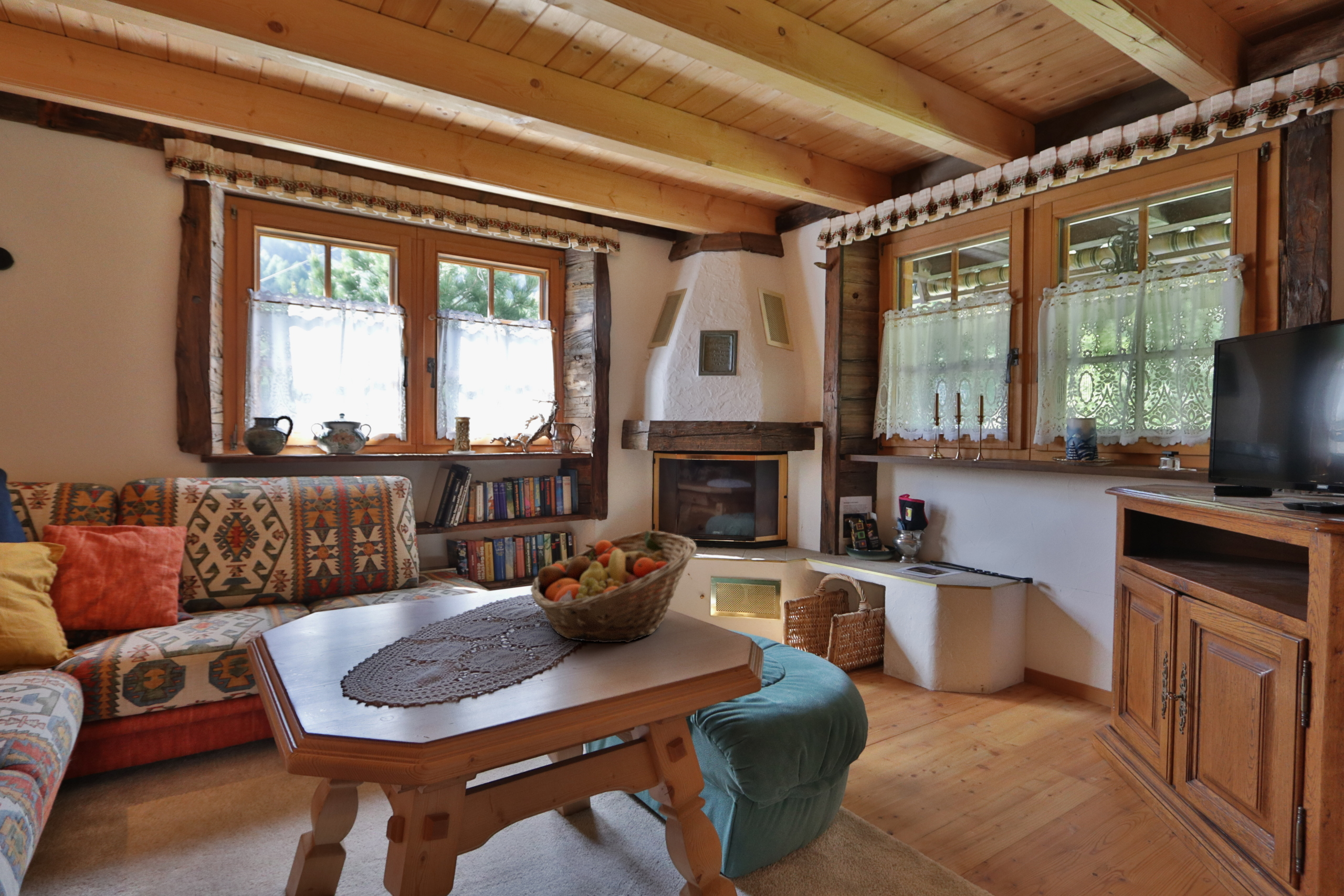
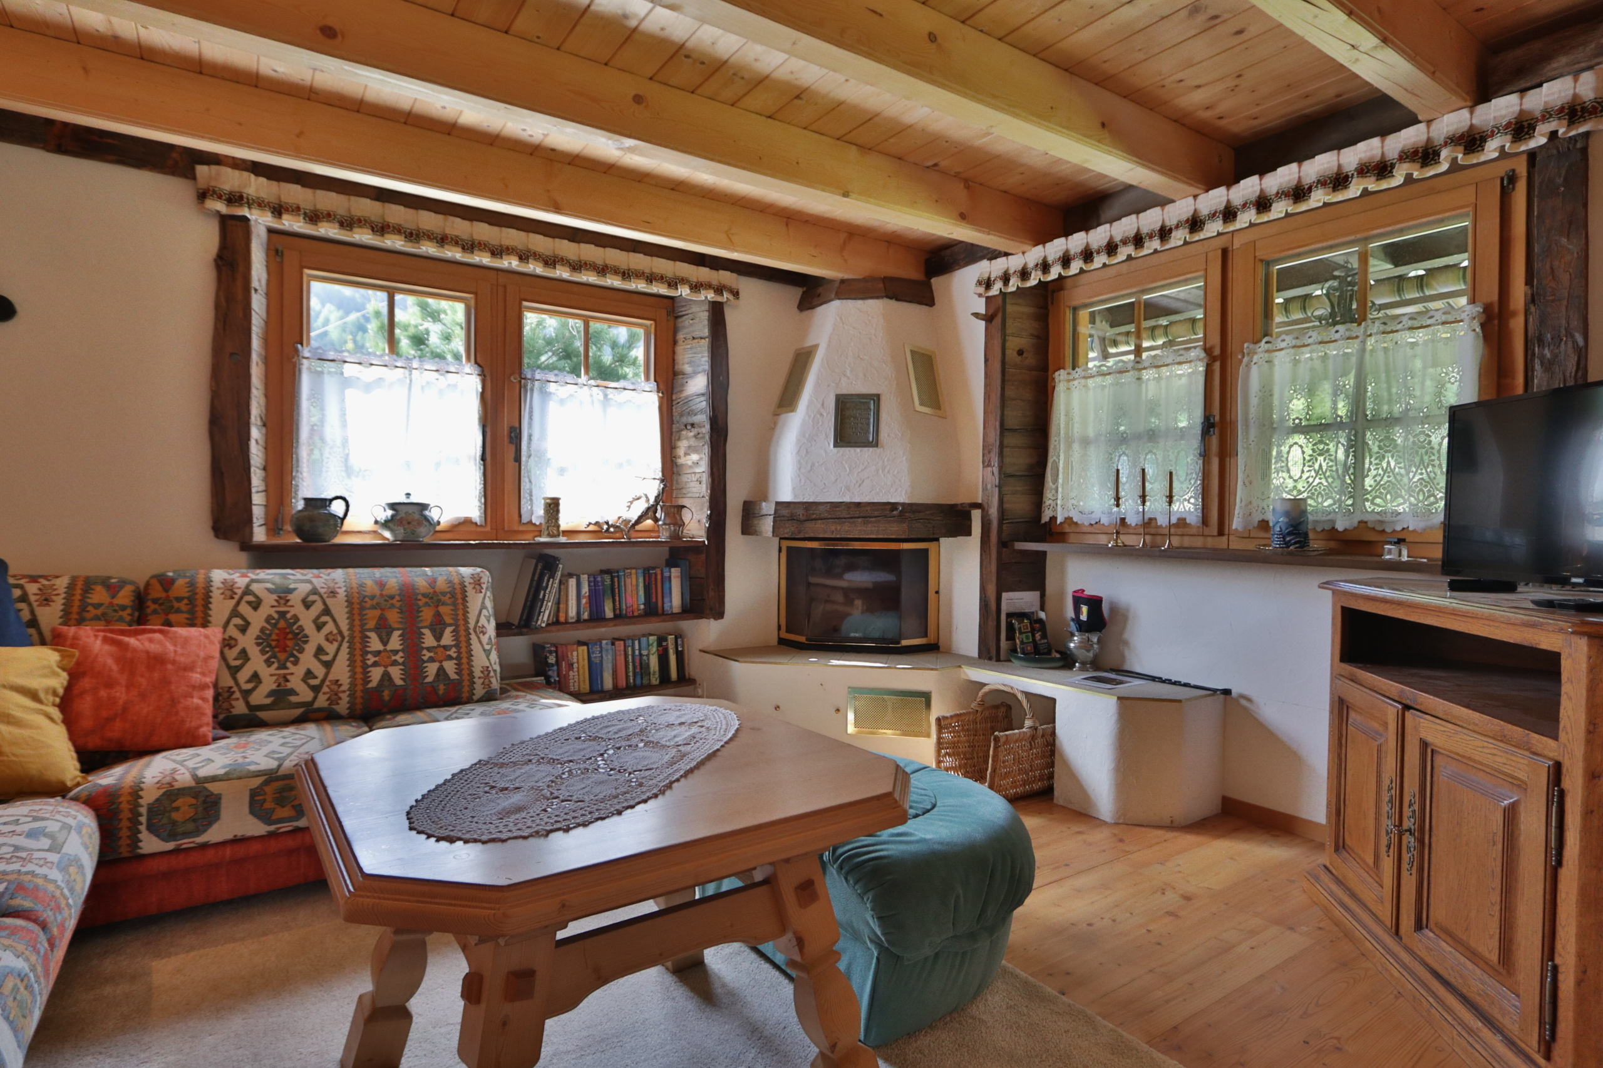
- fruit basket [530,530,697,643]
